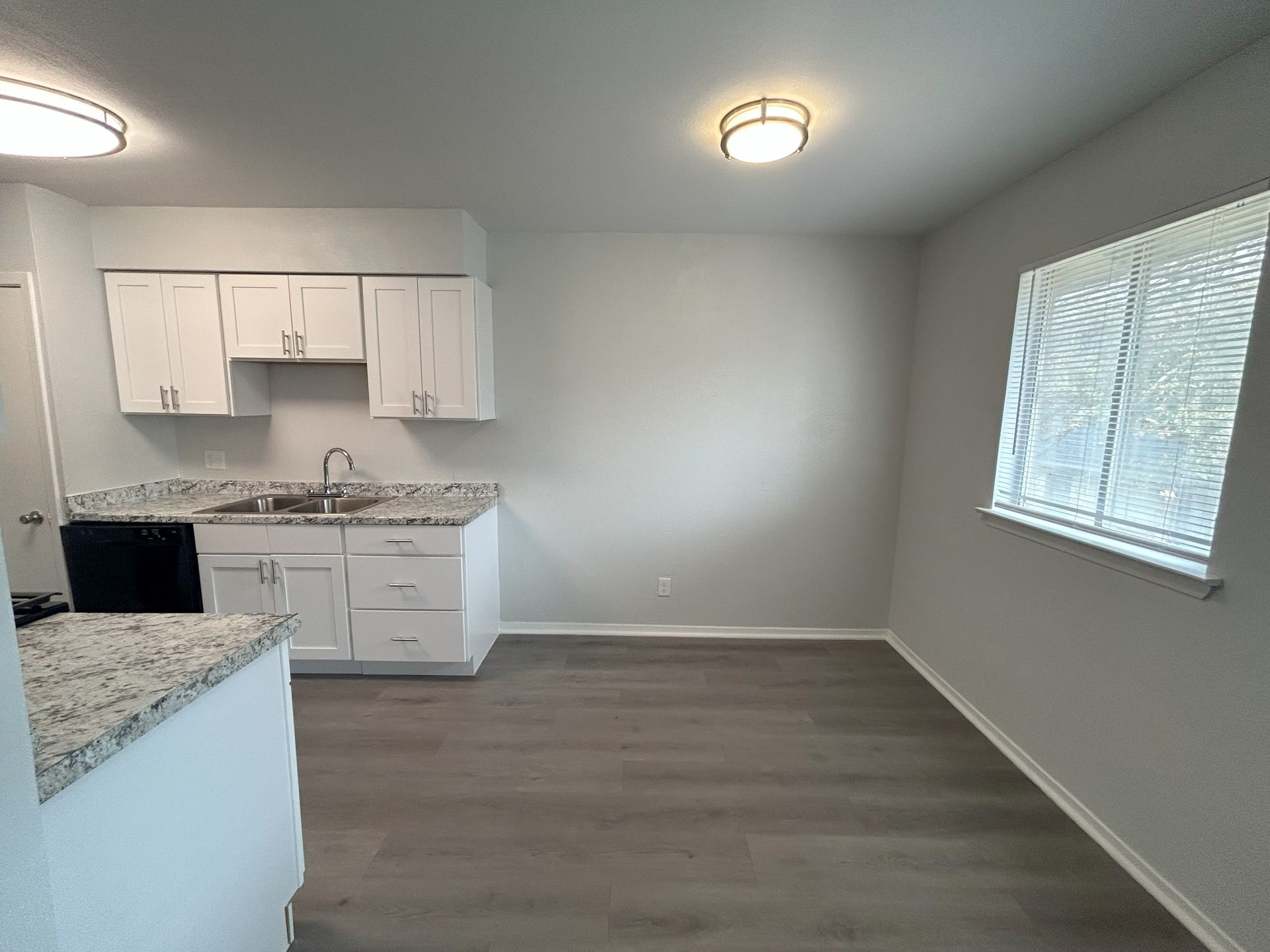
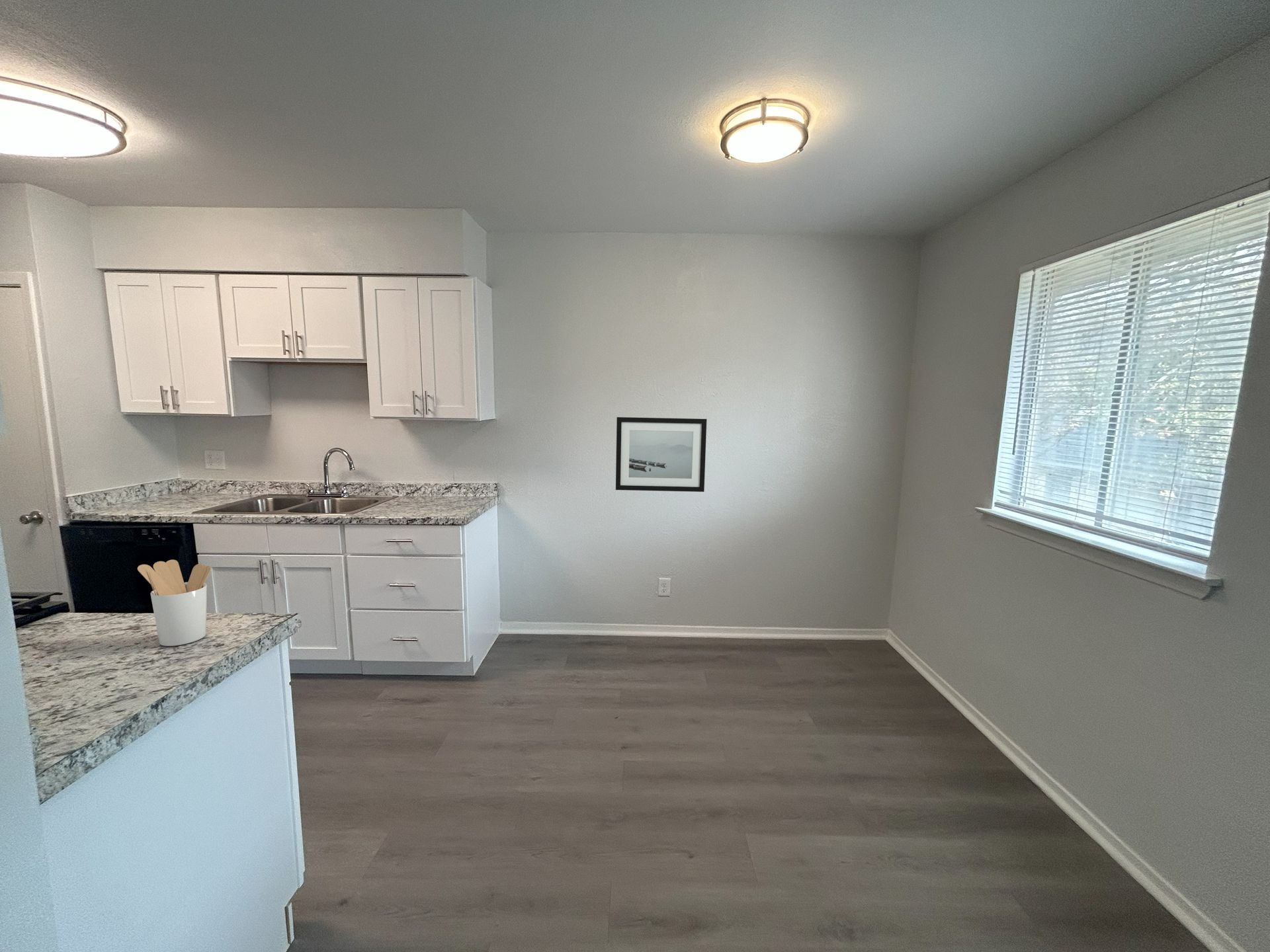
+ utensil holder [137,559,212,647]
+ wall art [615,416,708,493]
